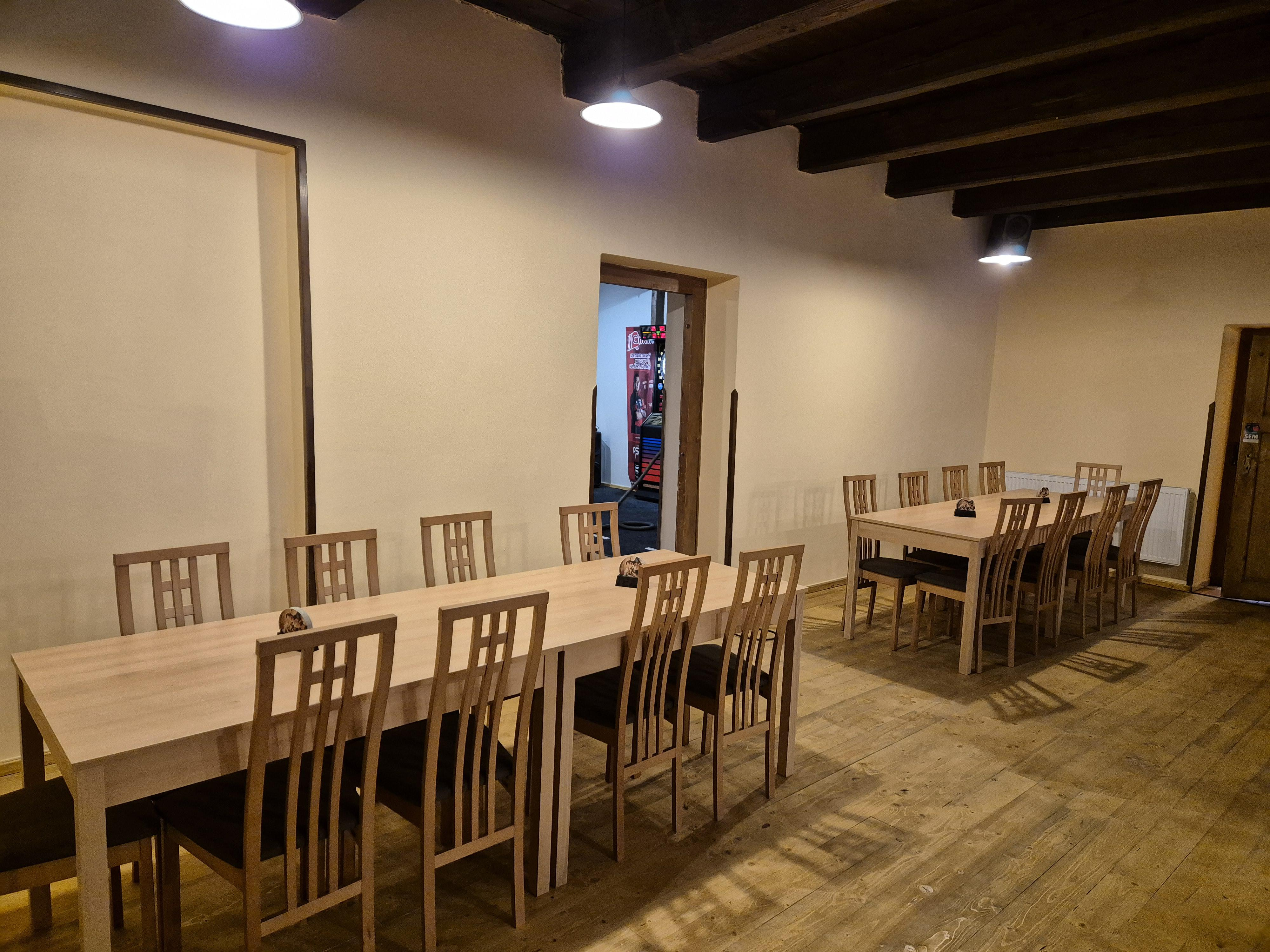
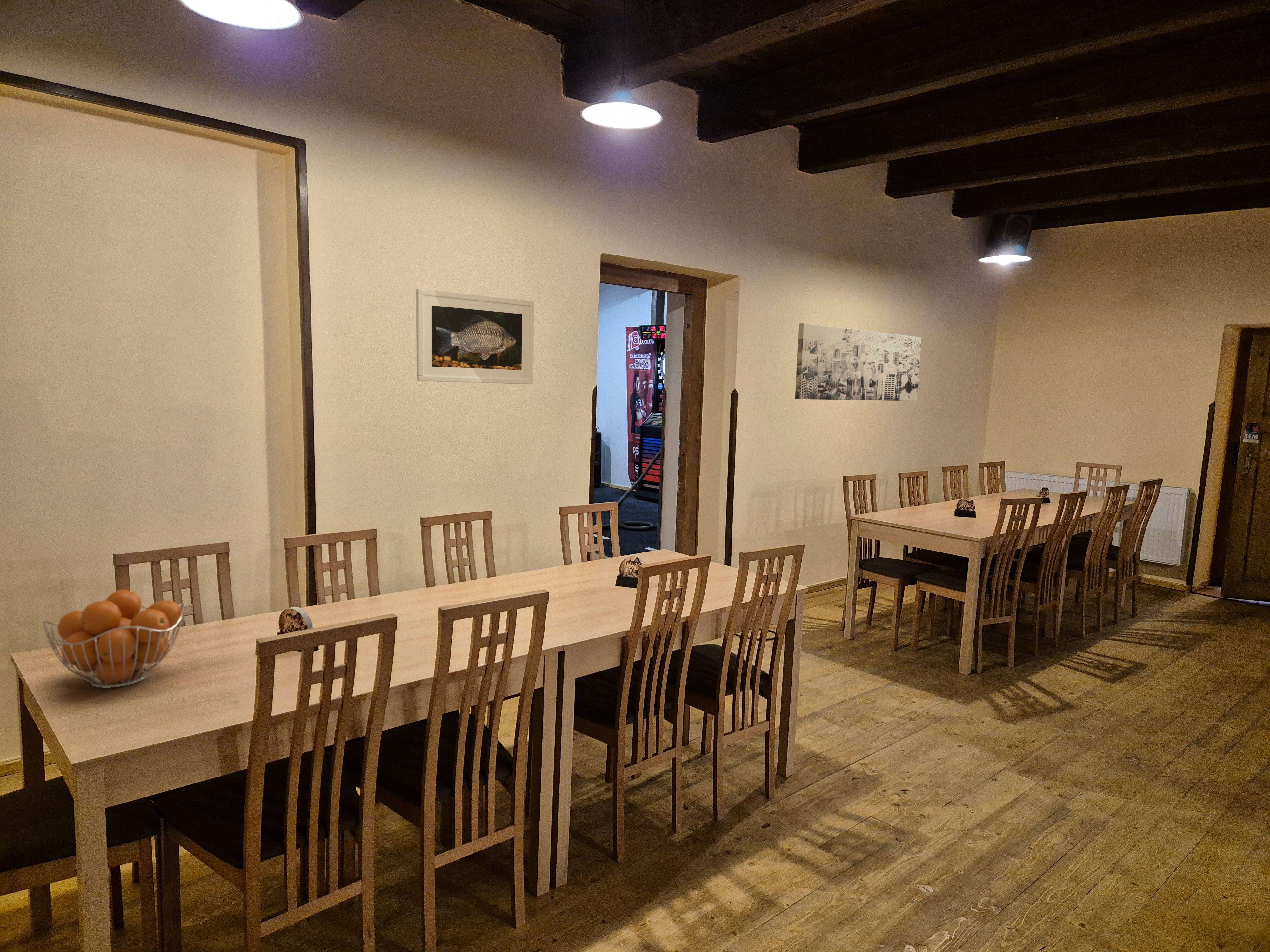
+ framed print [416,288,535,385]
+ fruit basket [42,589,185,688]
+ wall art [795,323,922,401]
